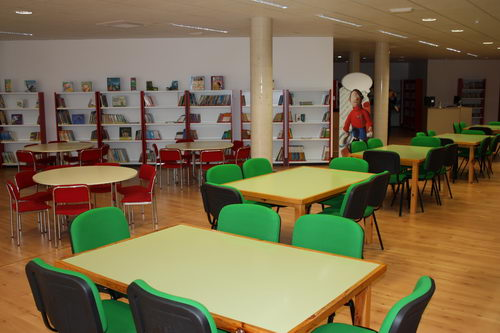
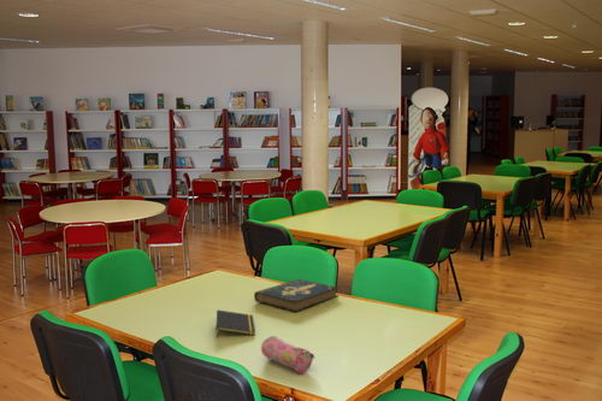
+ pencil case [260,335,317,375]
+ book [253,278,338,313]
+ notepad [216,309,256,338]
